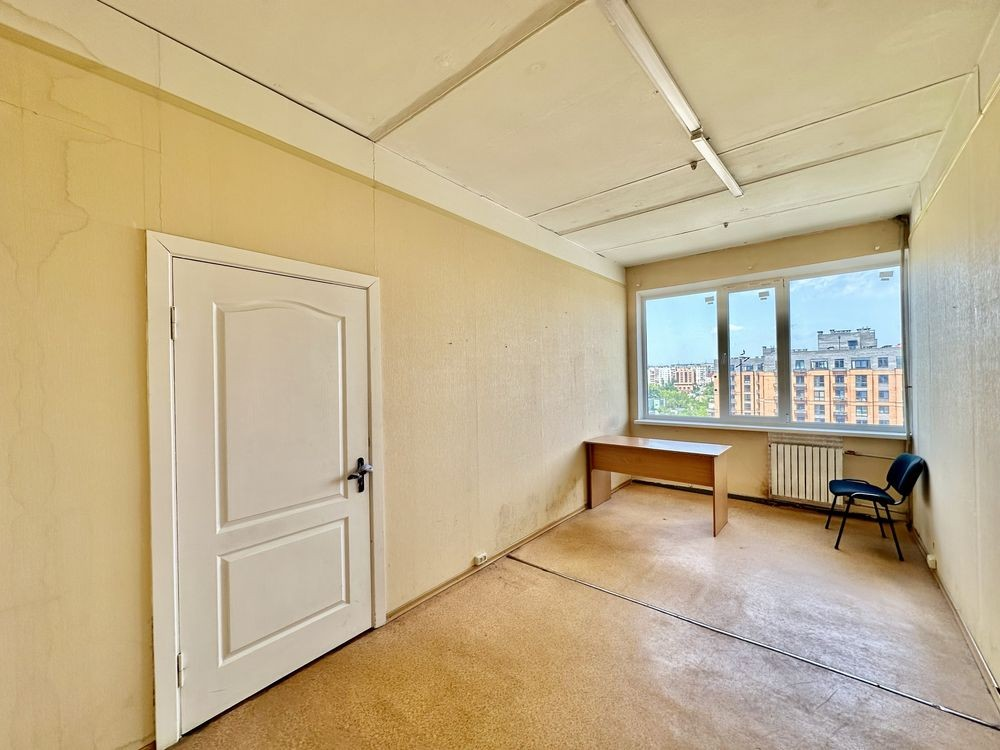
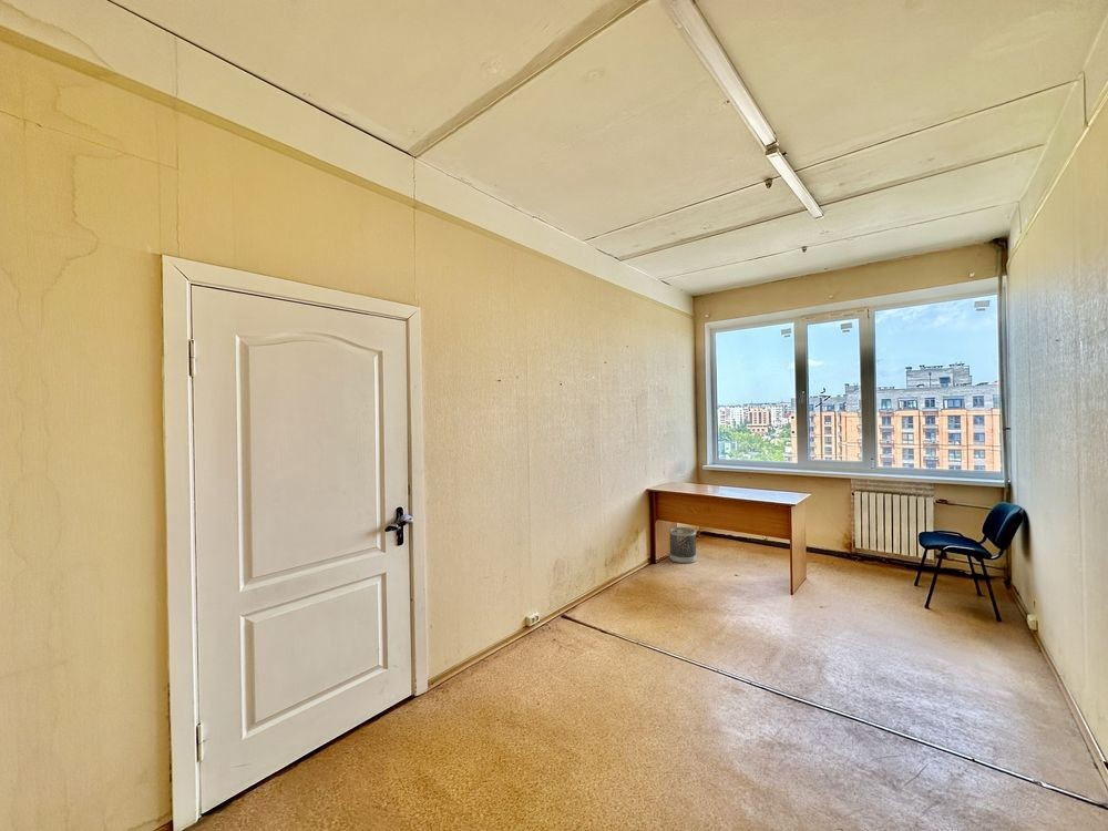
+ wastebasket [668,526,698,565]
